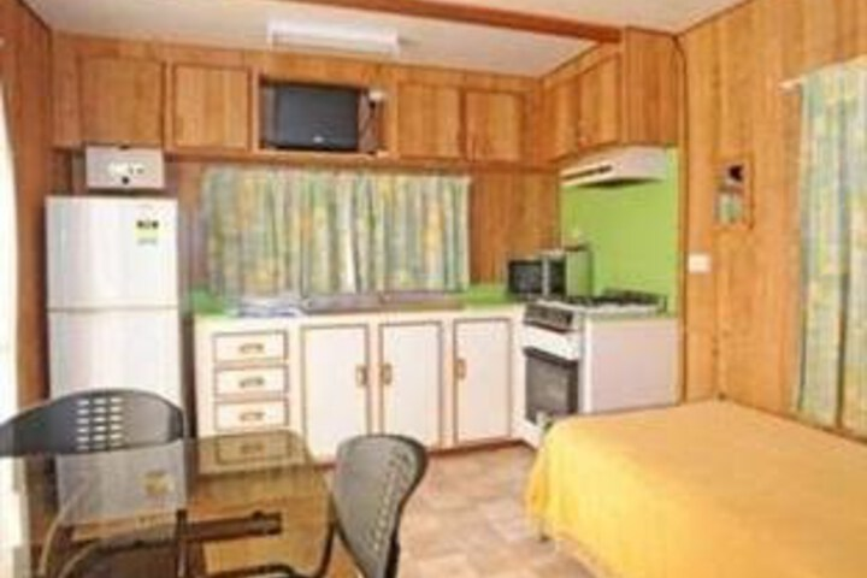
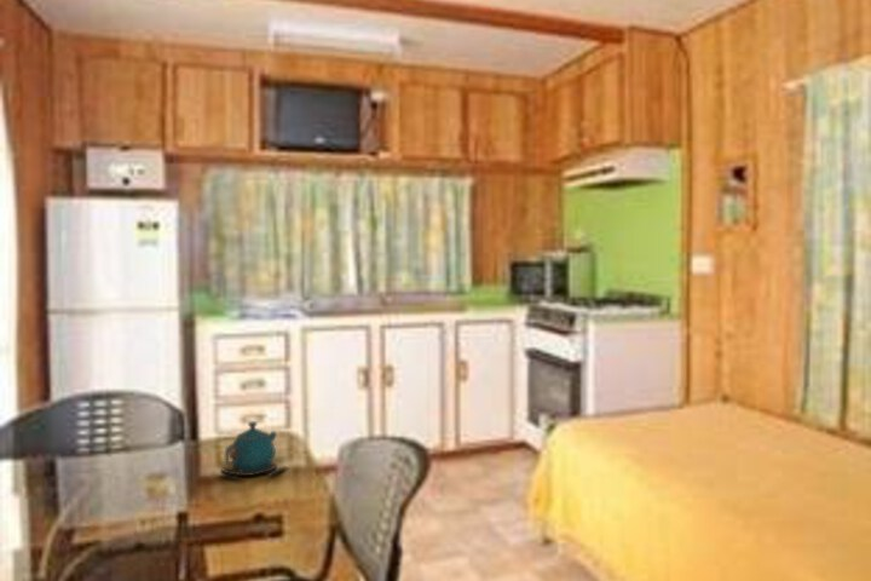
+ teapot [212,420,290,481]
